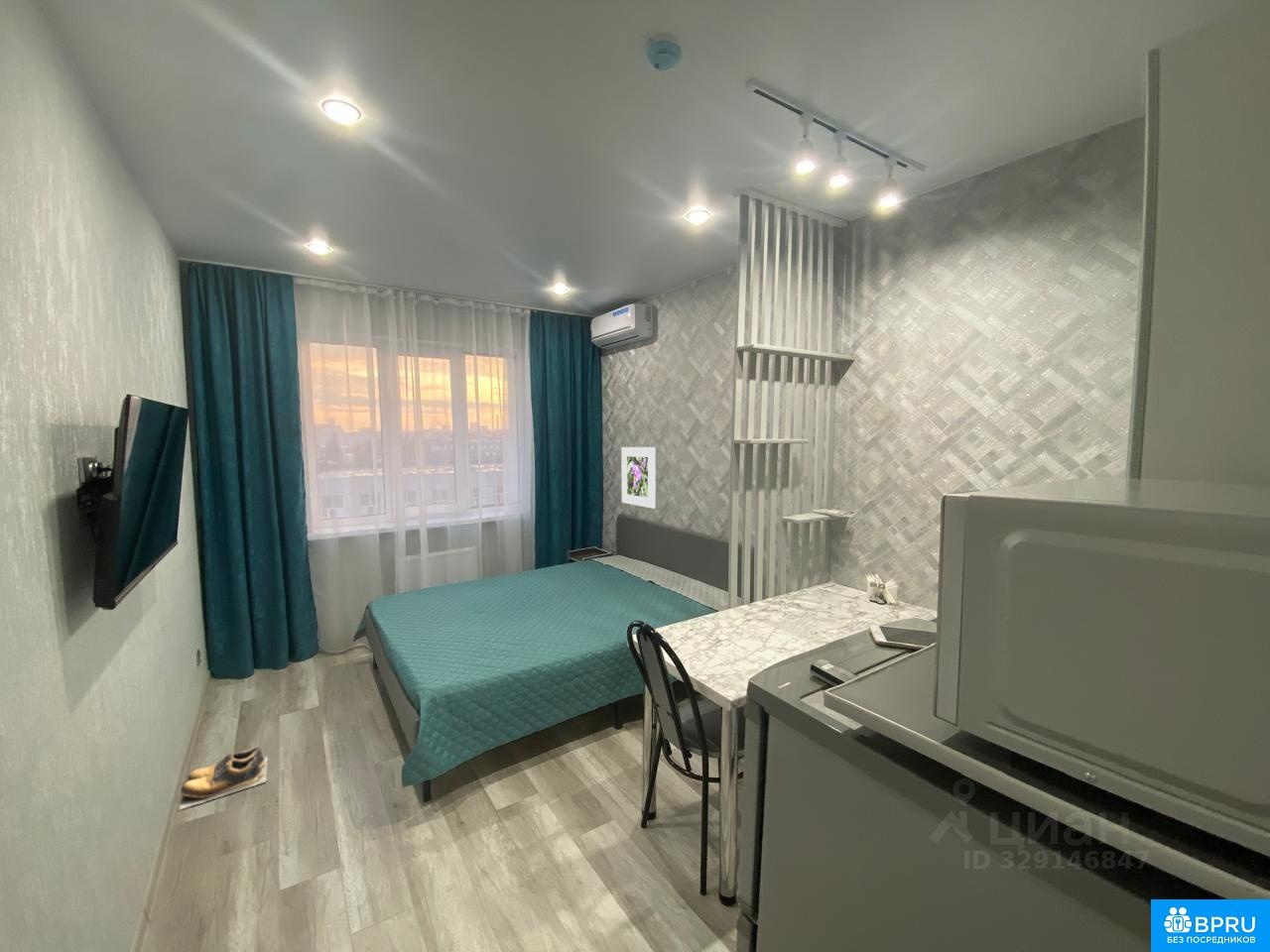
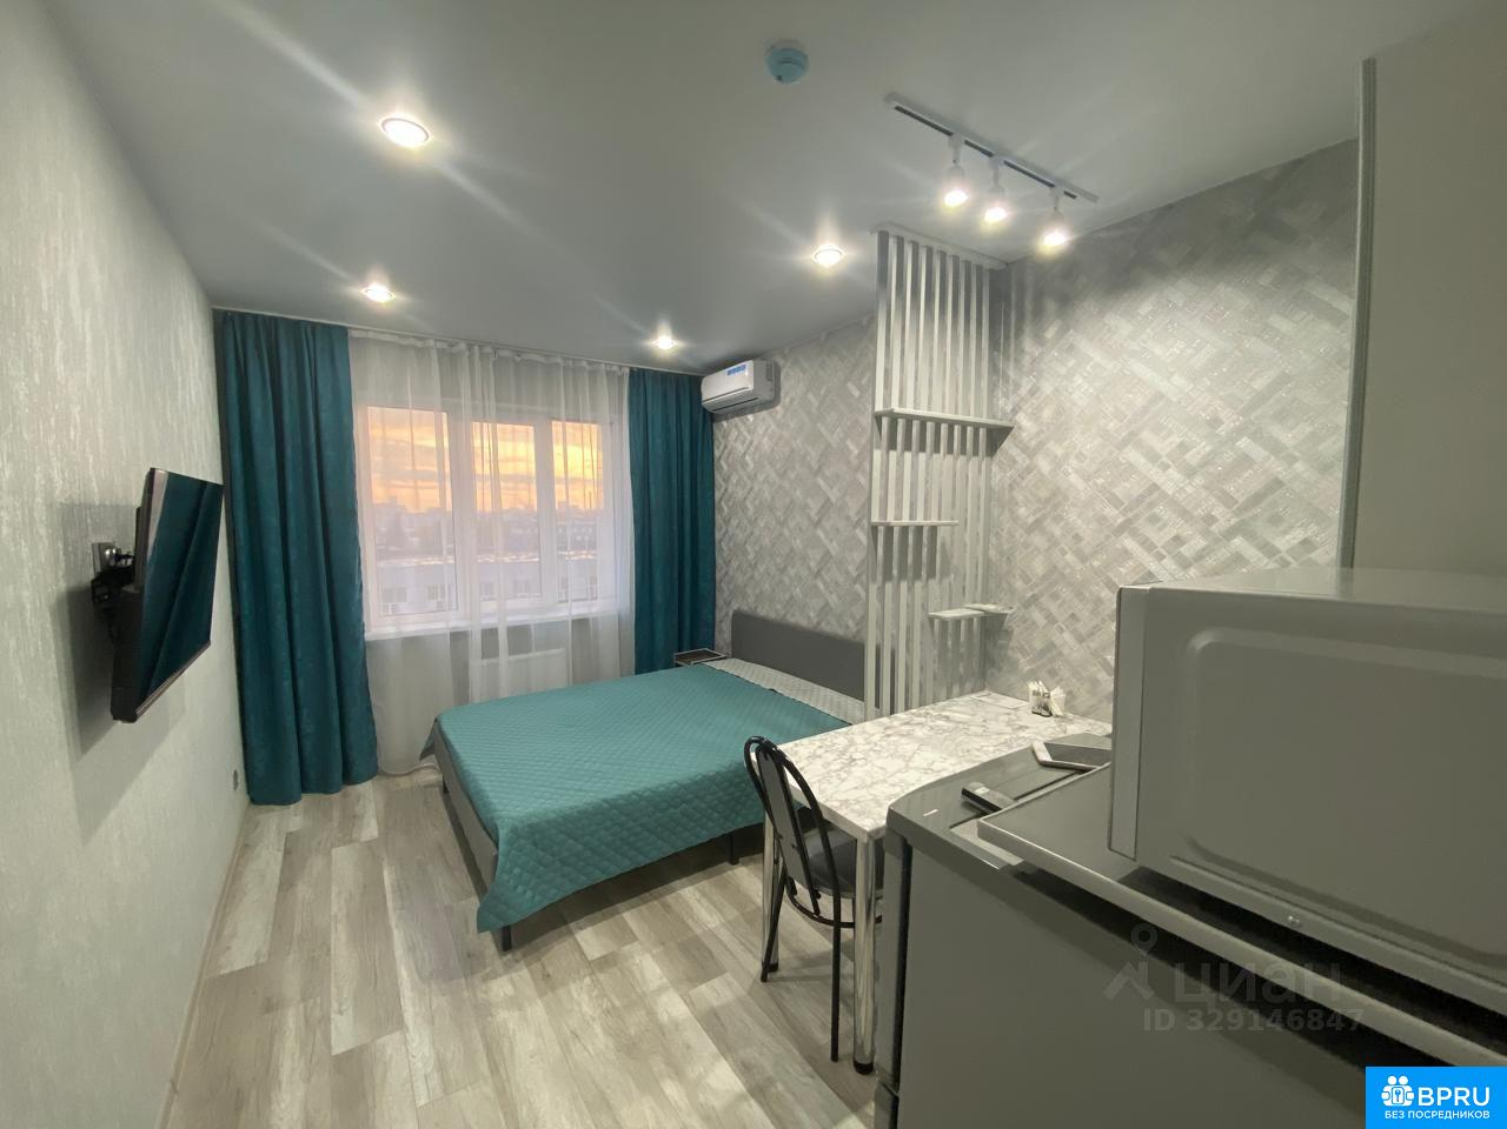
- shoes [178,746,269,811]
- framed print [620,446,657,510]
